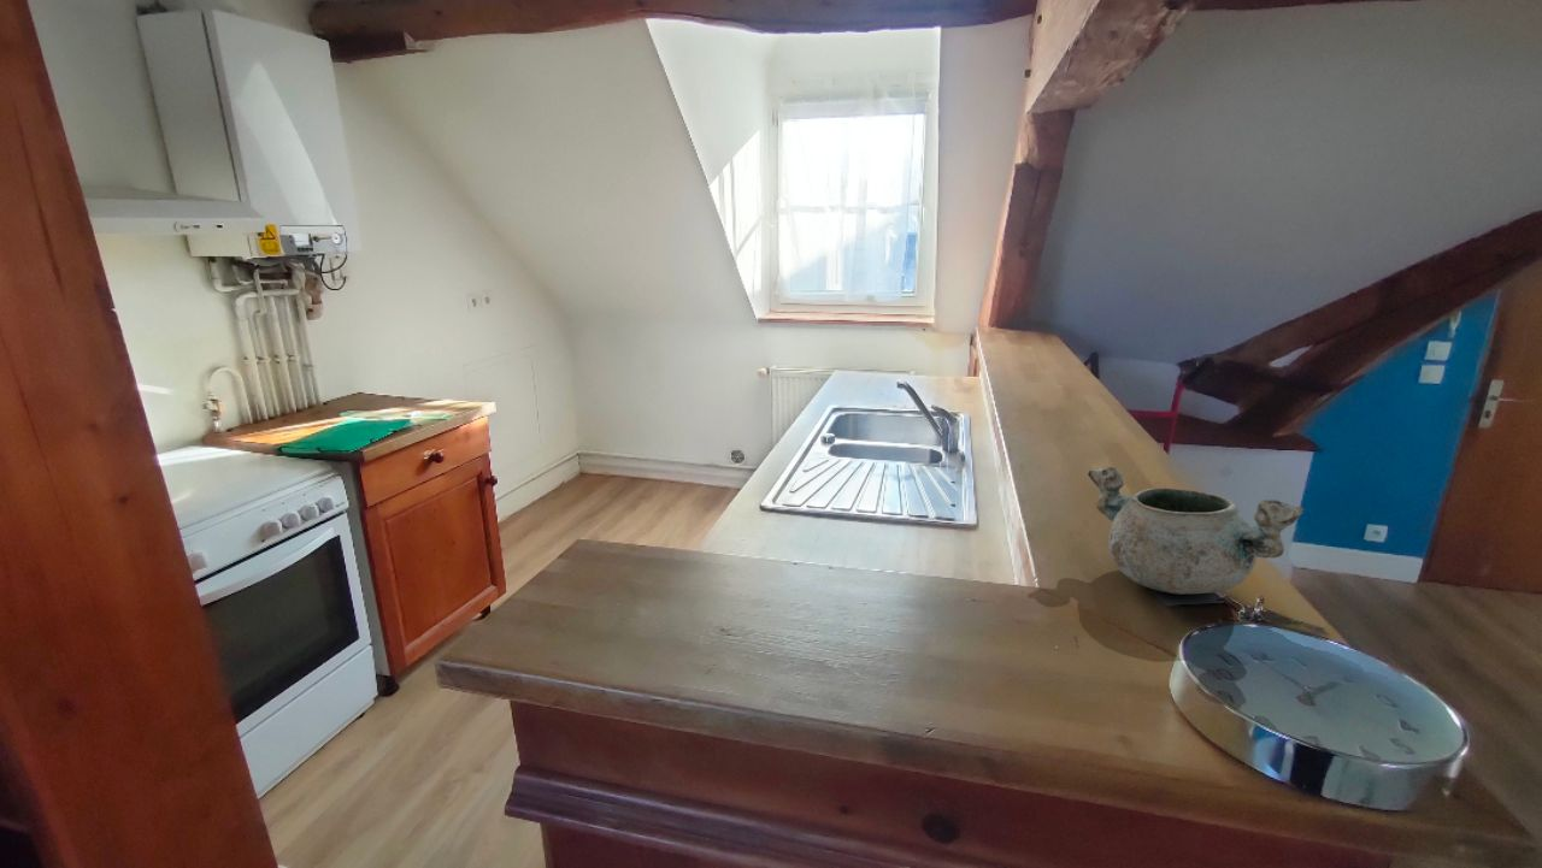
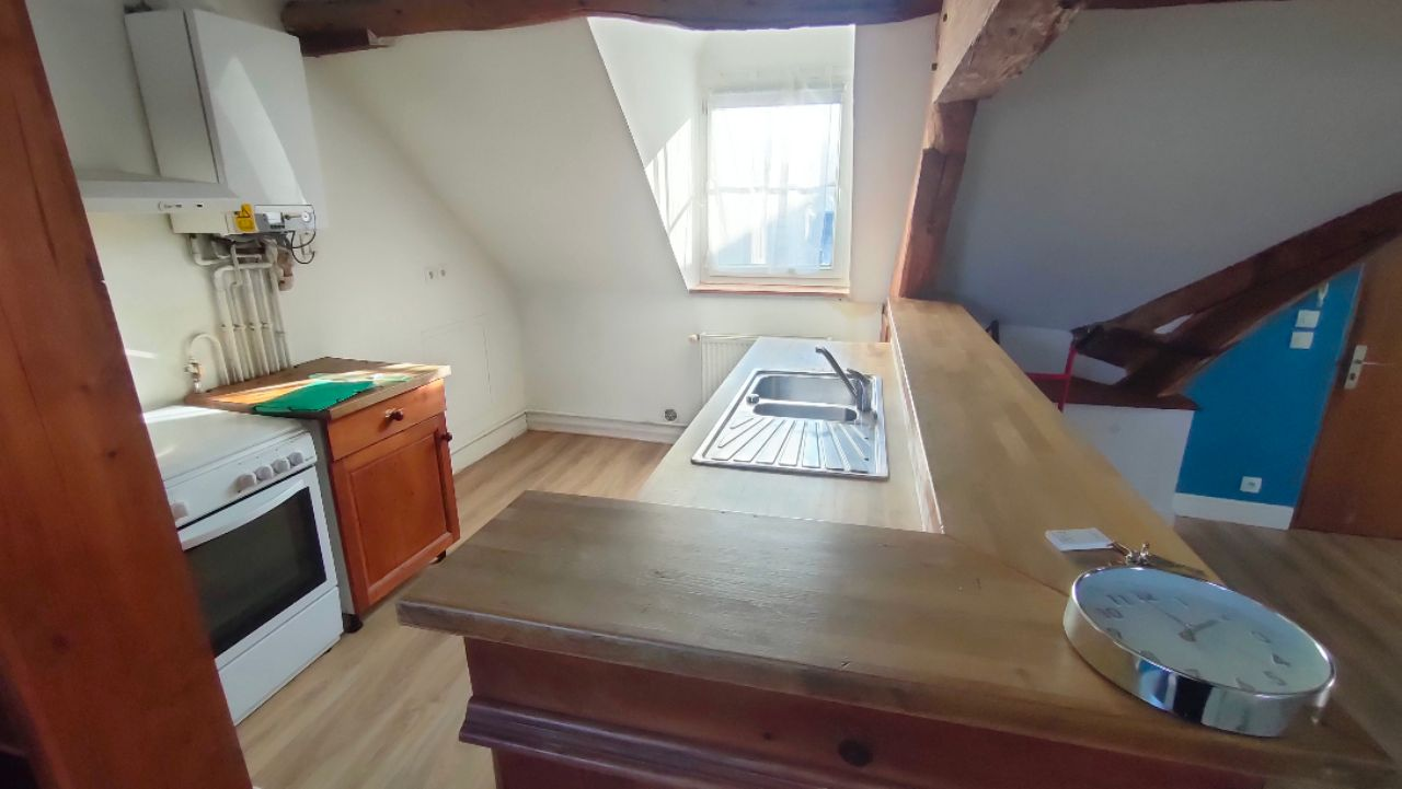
- decorative bowl [1087,466,1305,595]
